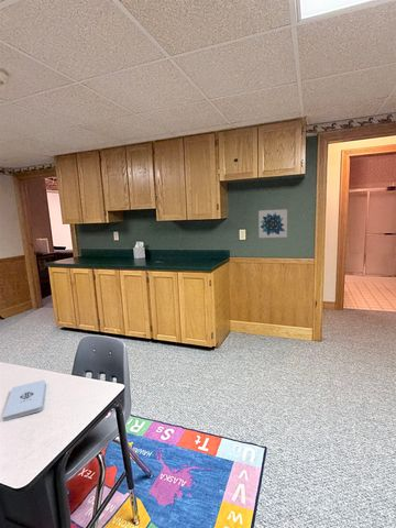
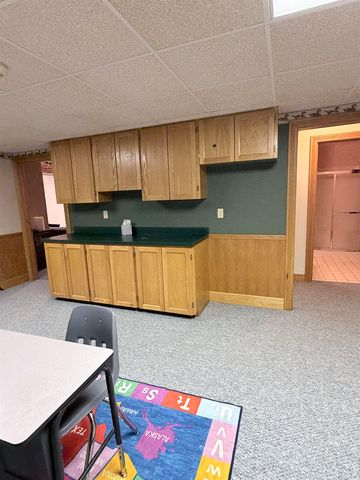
- wall art [257,208,288,239]
- notepad [1,380,47,422]
